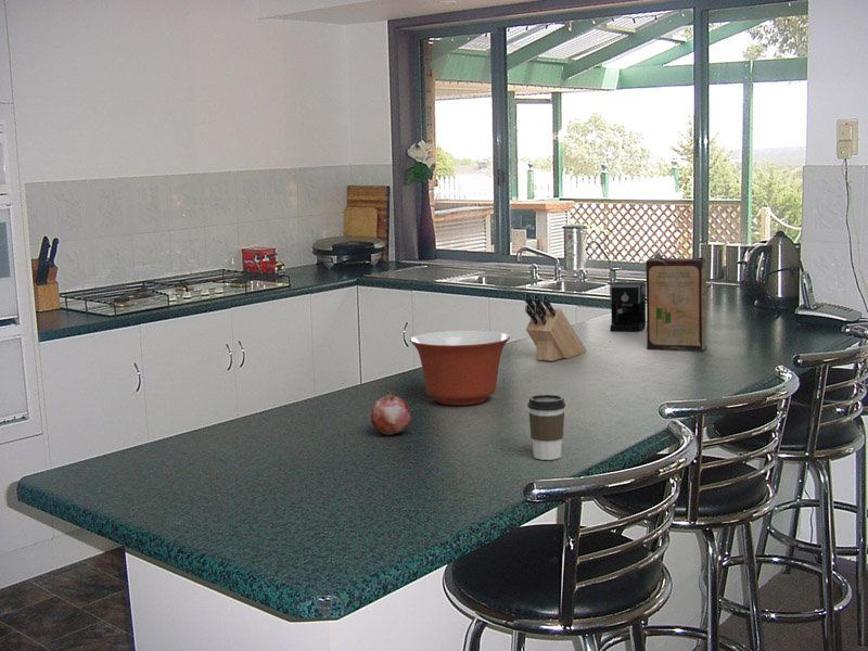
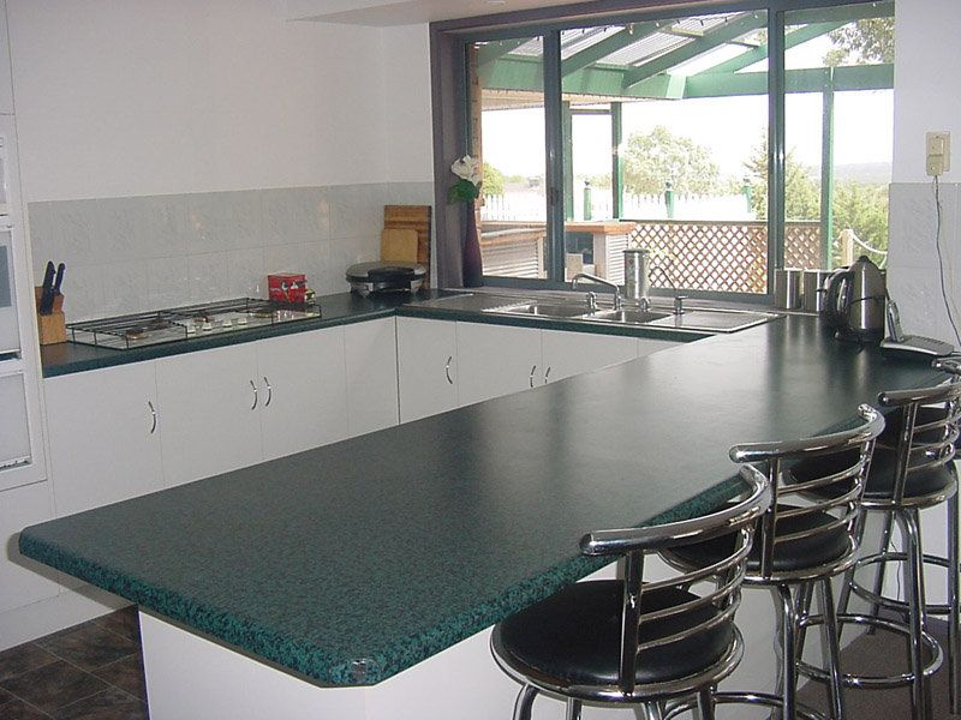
- knife block [523,292,588,362]
- mixing bowl [409,329,511,406]
- cereal box [644,251,707,353]
- coffee cup [526,394,566,461]
- coffee maker [609,280,647,333]
- fruit [370,388,412,436]
